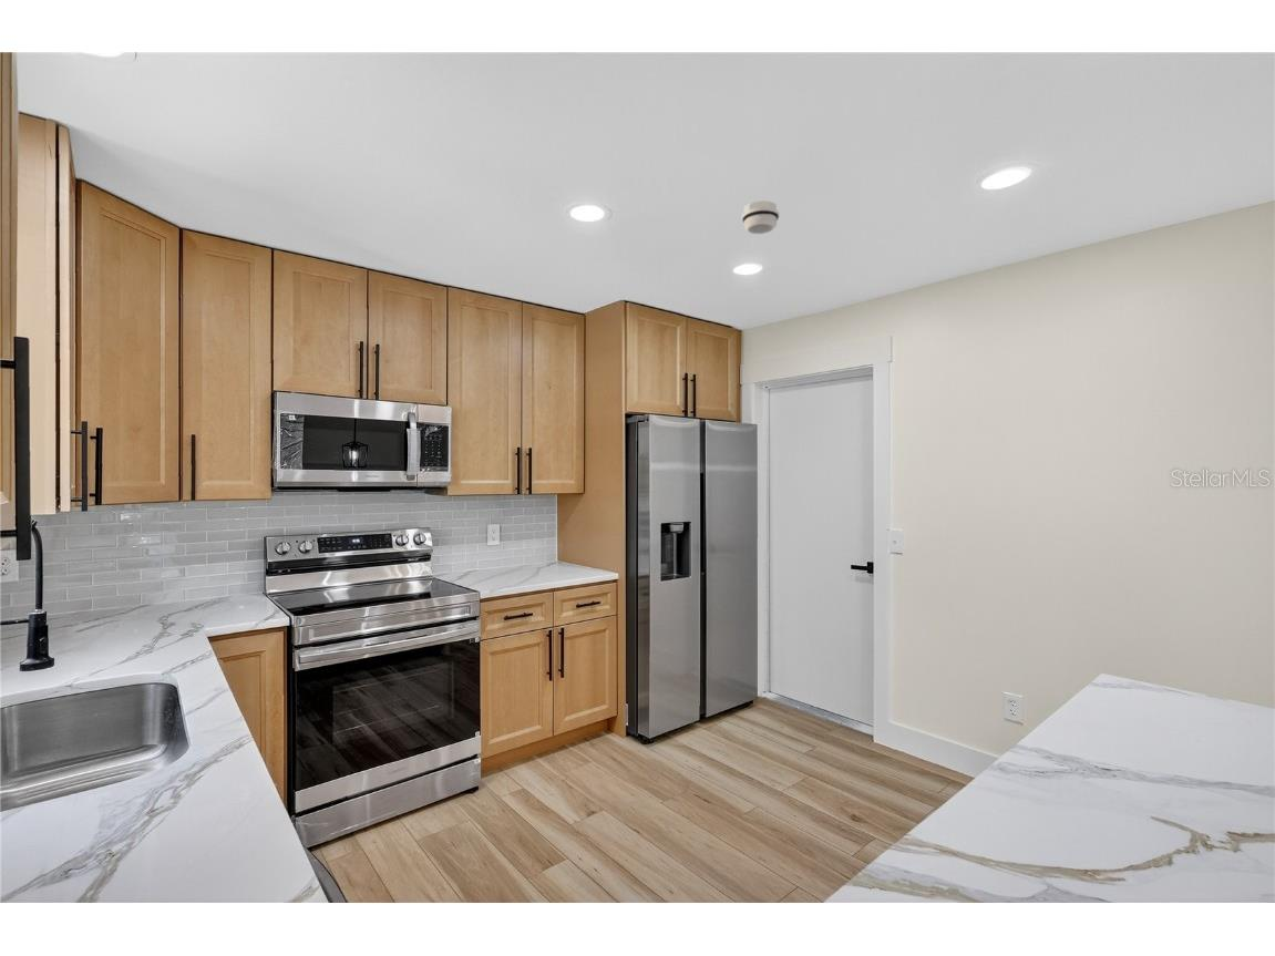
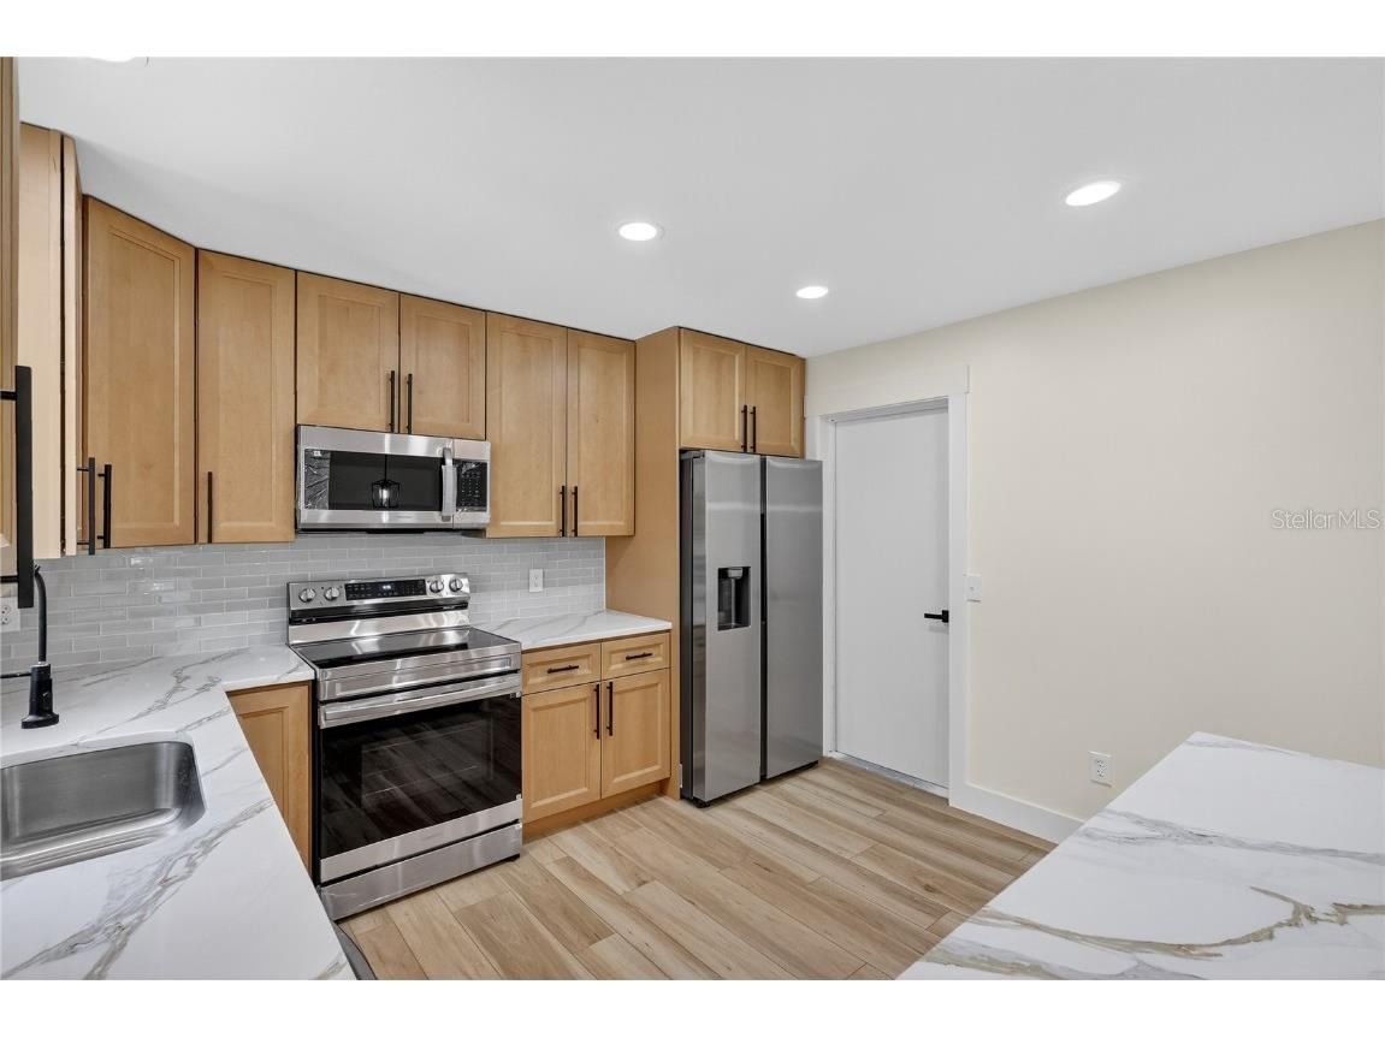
- smoke detector [741,201,780,235]
